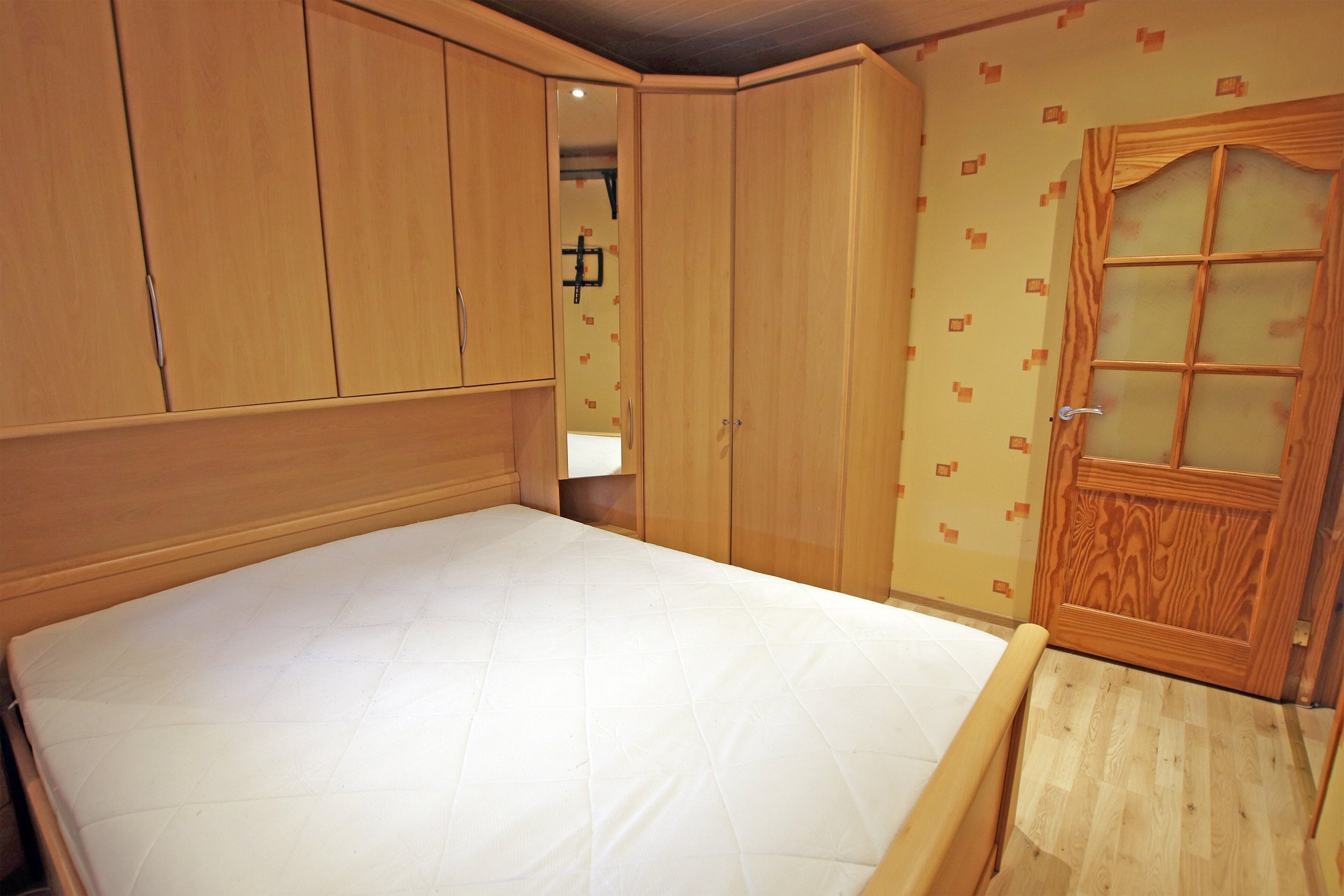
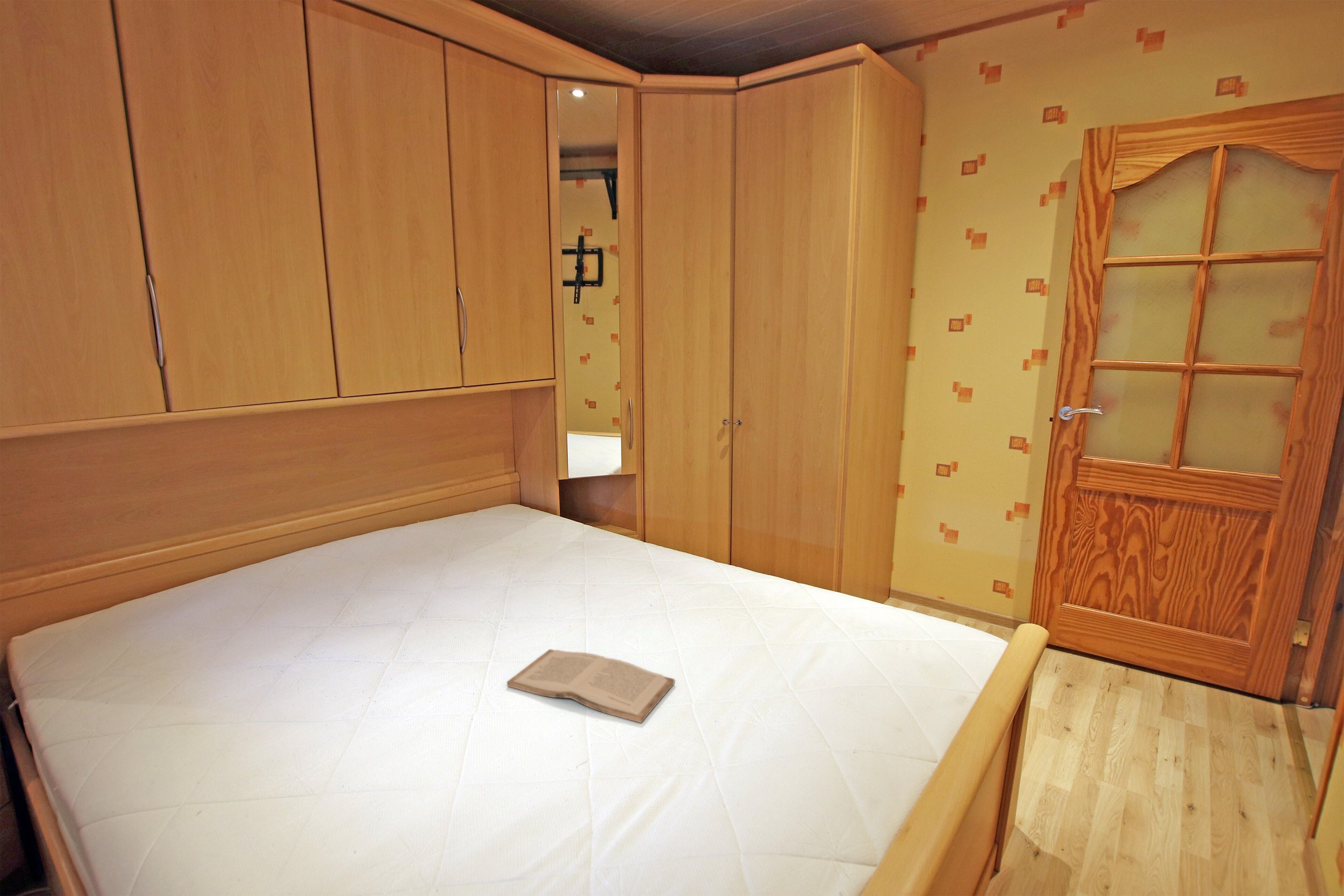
+ book [506,649,675,723]
